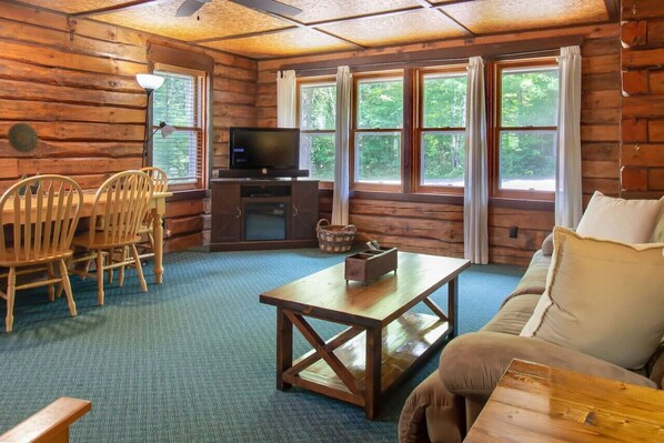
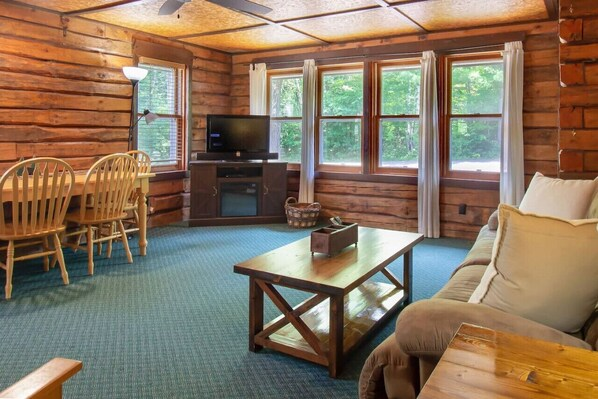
- decorative plate [7,122,39,154]
